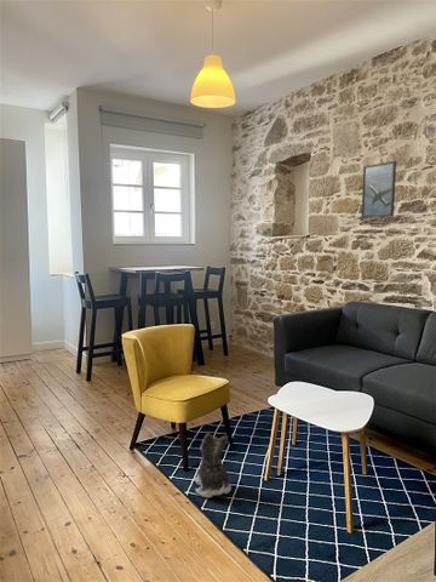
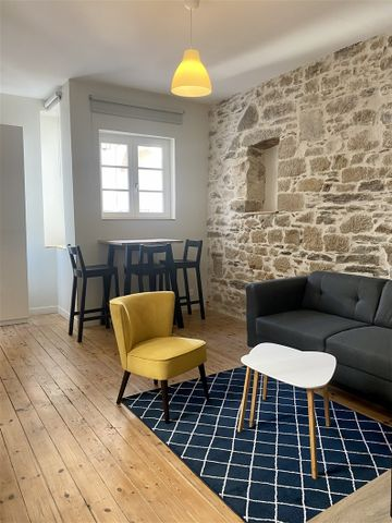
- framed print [360,160,397,218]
- plush toy [194,430,233,498]
